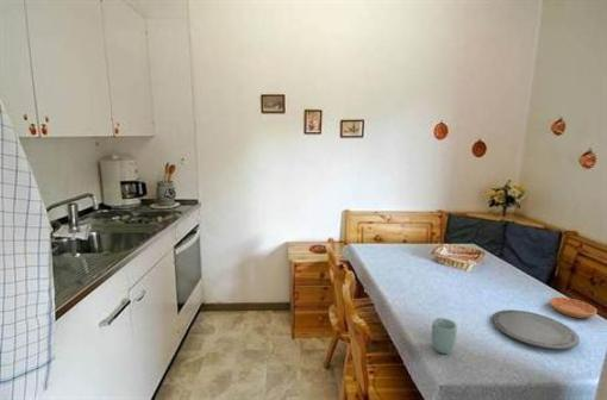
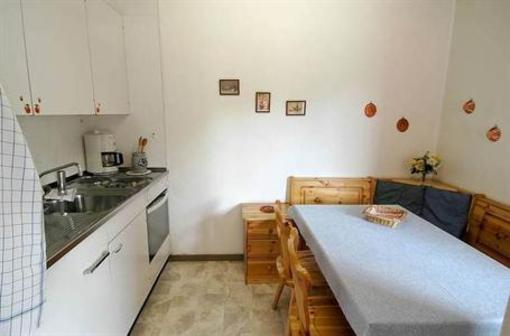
- saucer [549,296,597,319]
- plate [492,308,580,350]
- cup [430,317,458,355]
